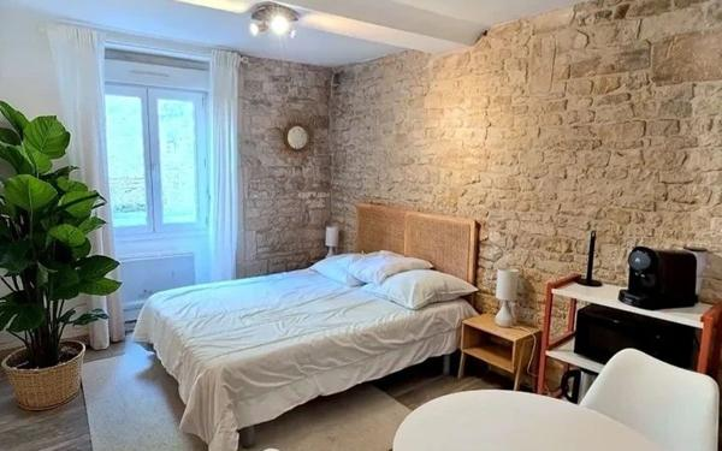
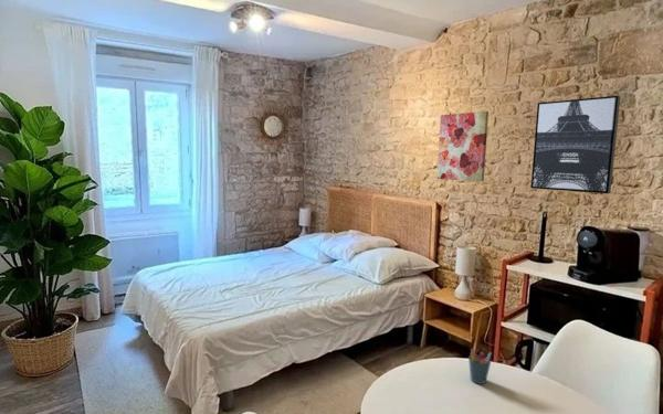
+ wall art [530,95,622,194]
+ pen holder [467,348,493,385]
+ wall art [436,110,490,182]
